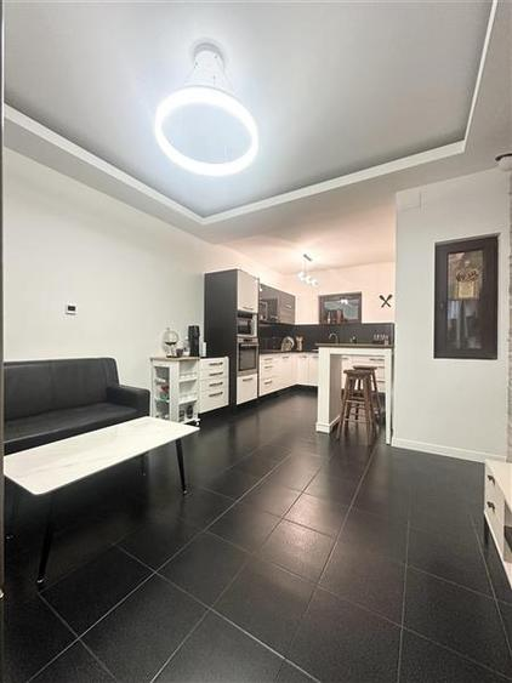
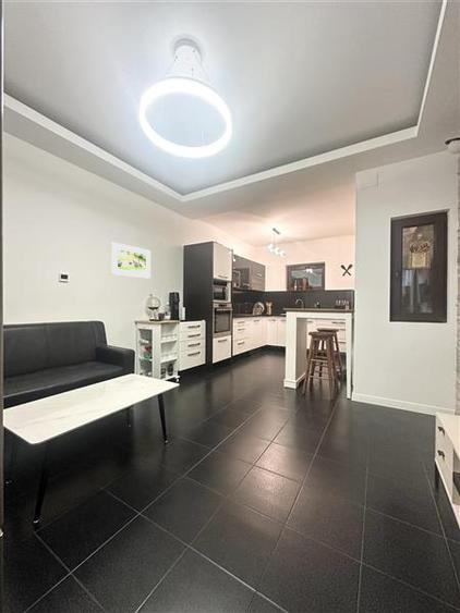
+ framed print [110,241,152,280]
